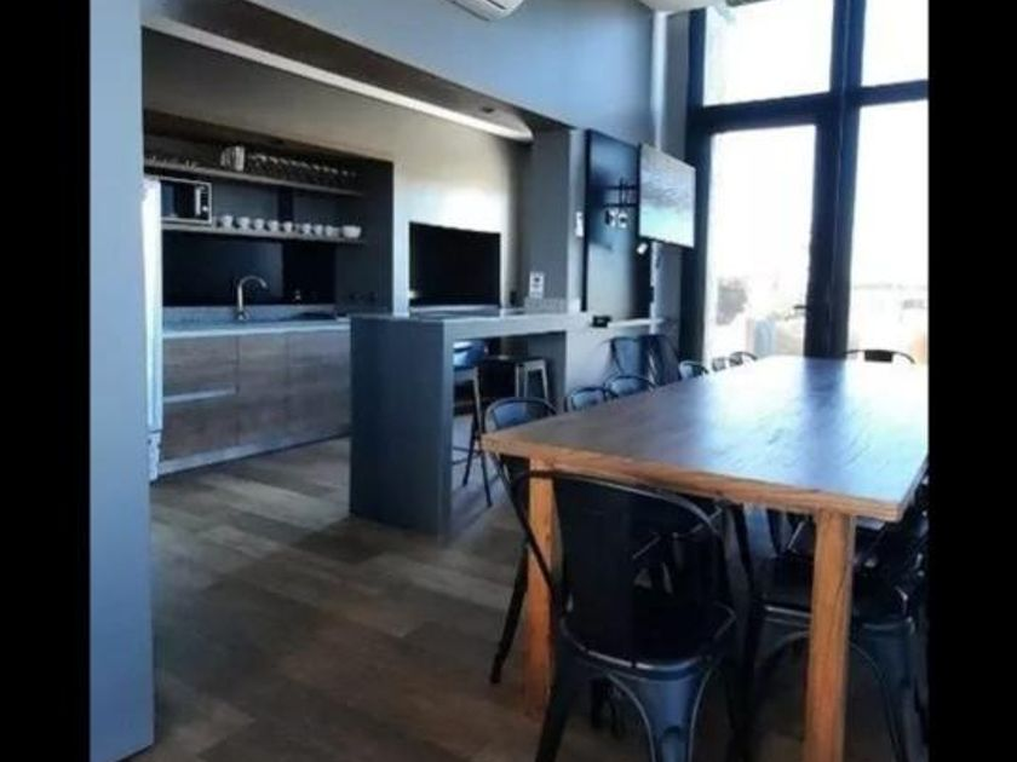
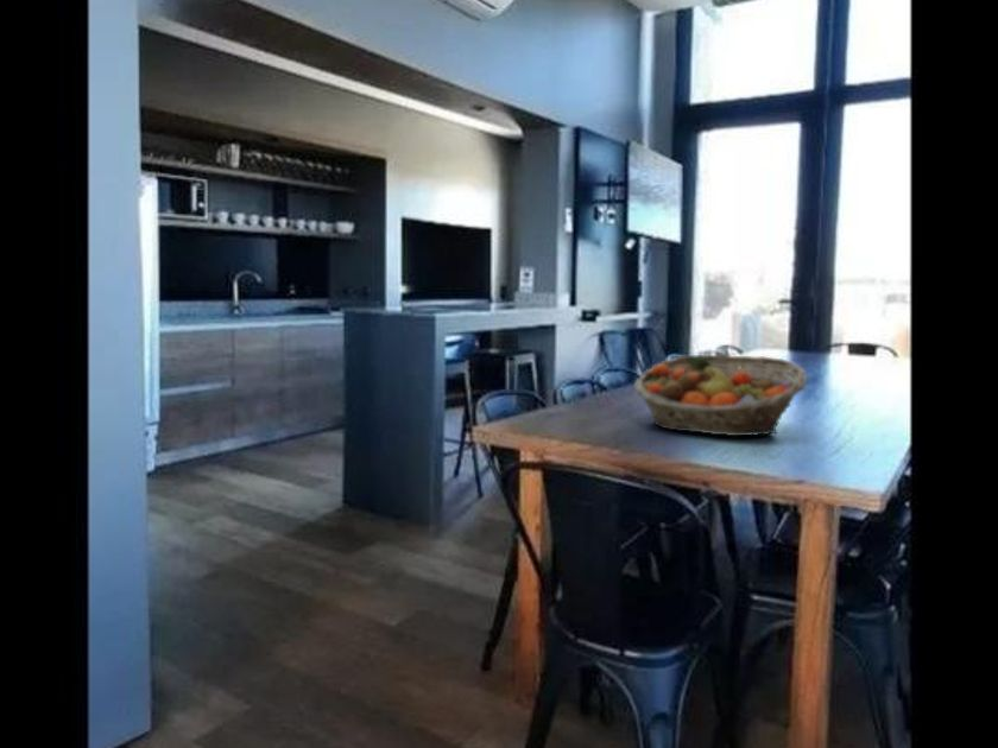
+ fruit basket [633,354,808,437]
